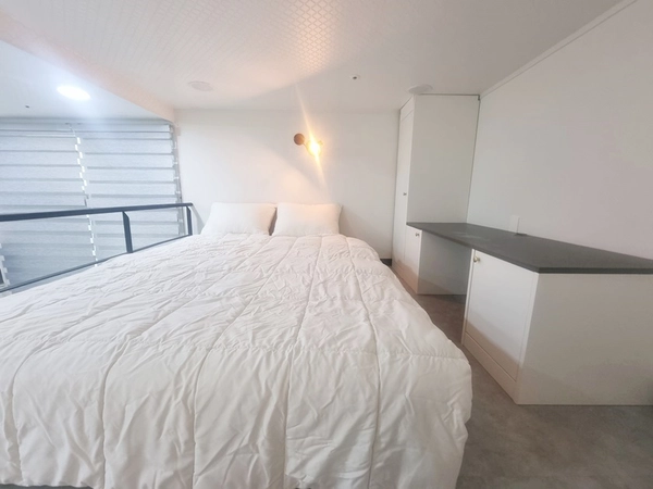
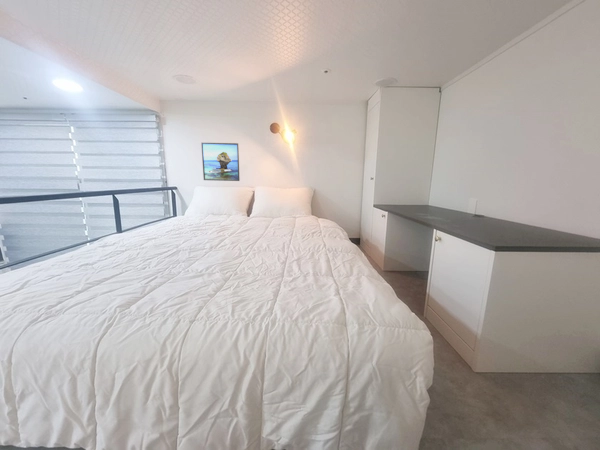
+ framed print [200,142,241,182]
